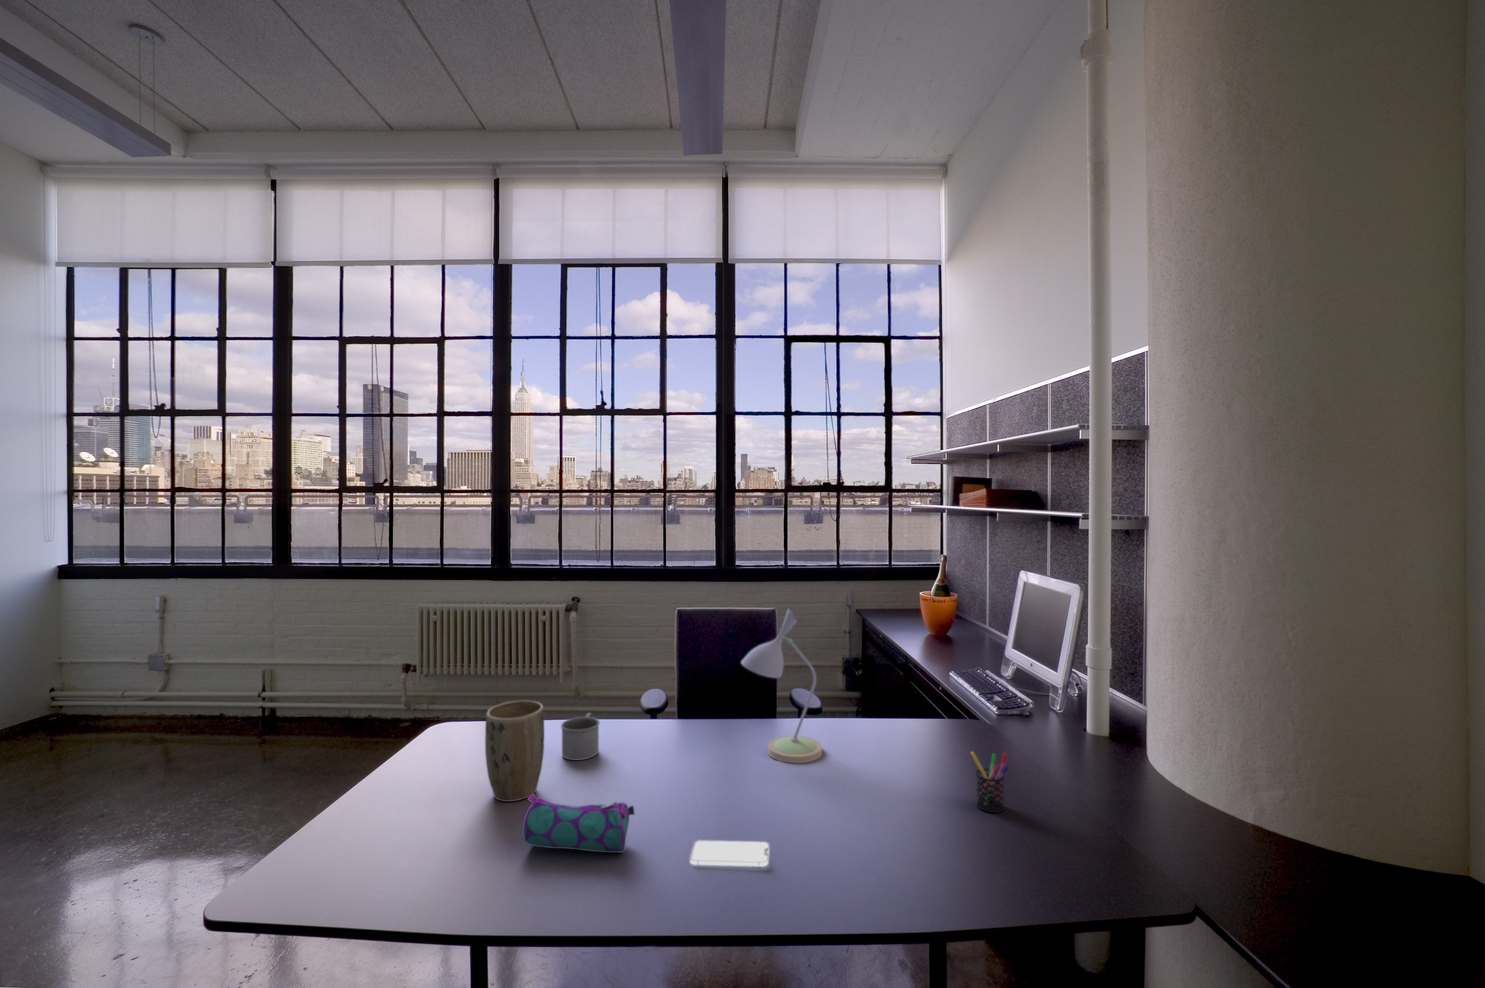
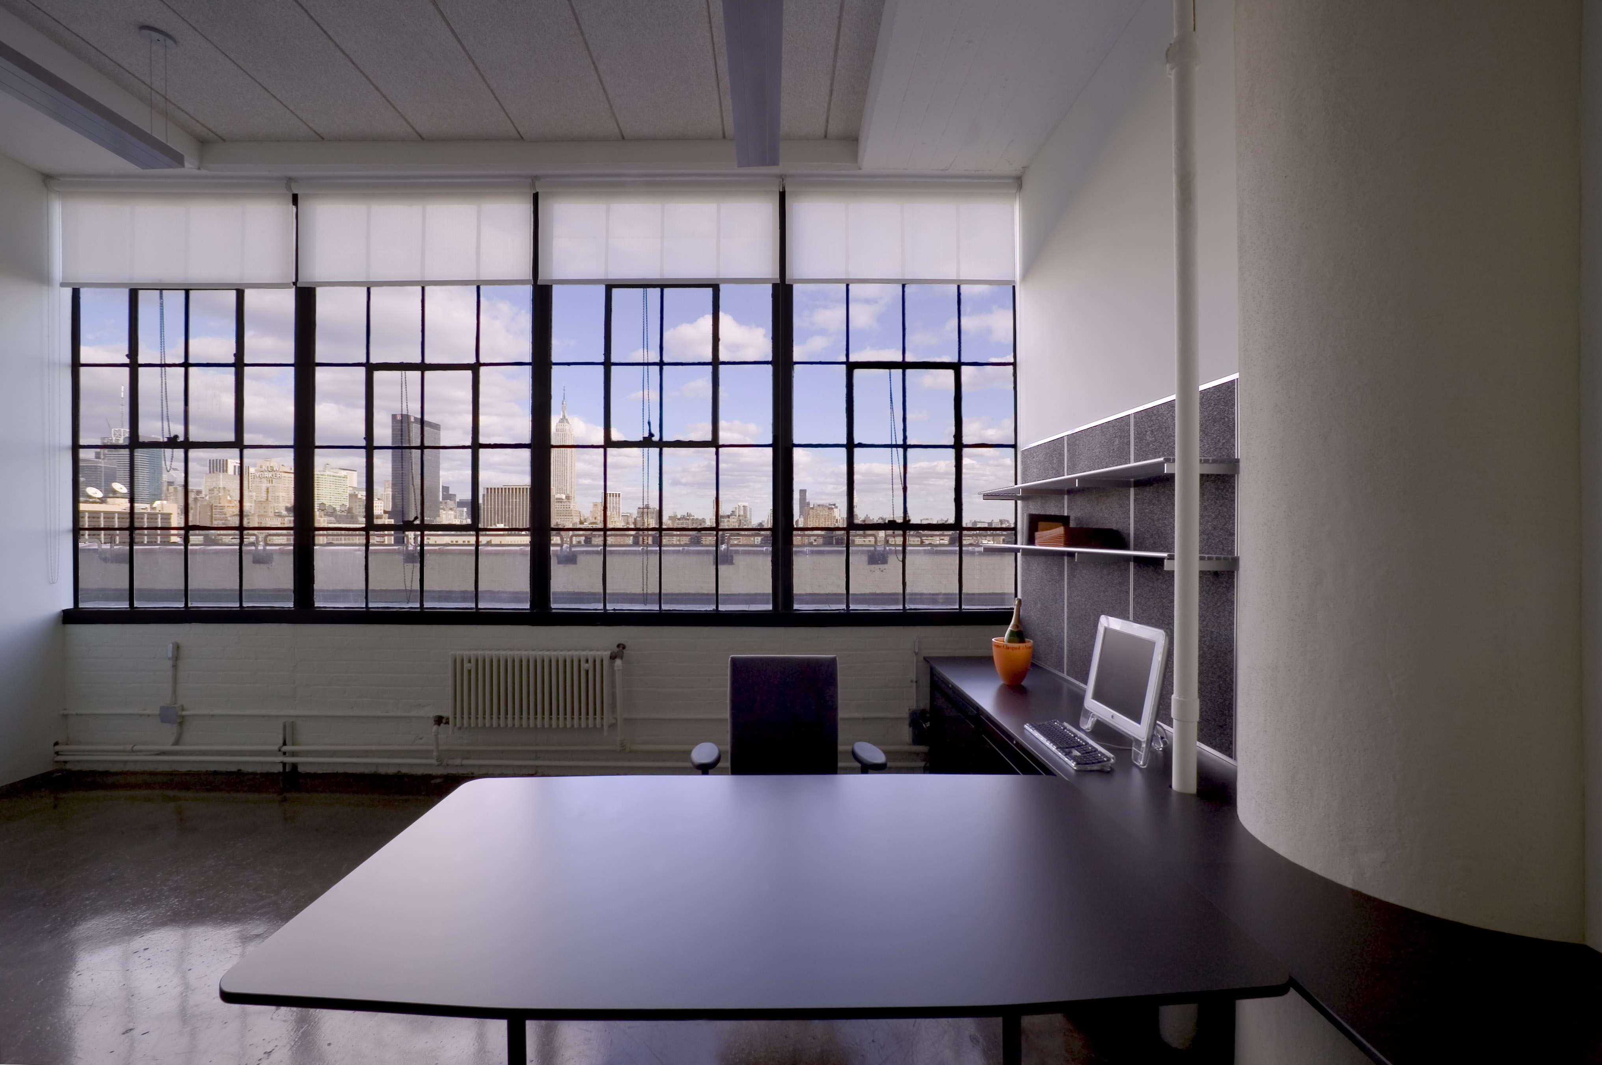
- pencil case [523,794,635,853]
- pen holder [970,751,1010,813]
- smartphone [689,839,770,868]
- mug [560,712,600,761]
- plant pot [485,700,545,802]
- desk lamp [741,608,822,763]
